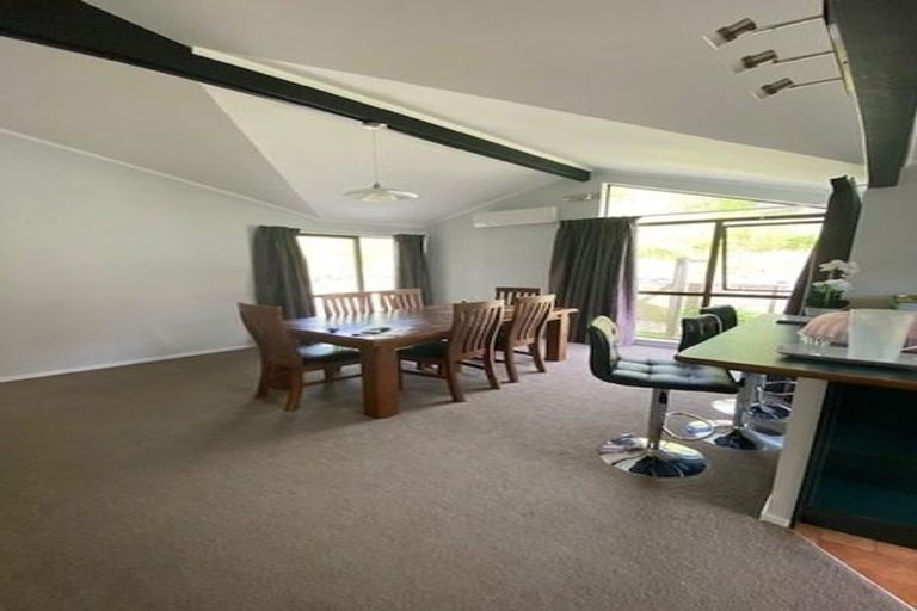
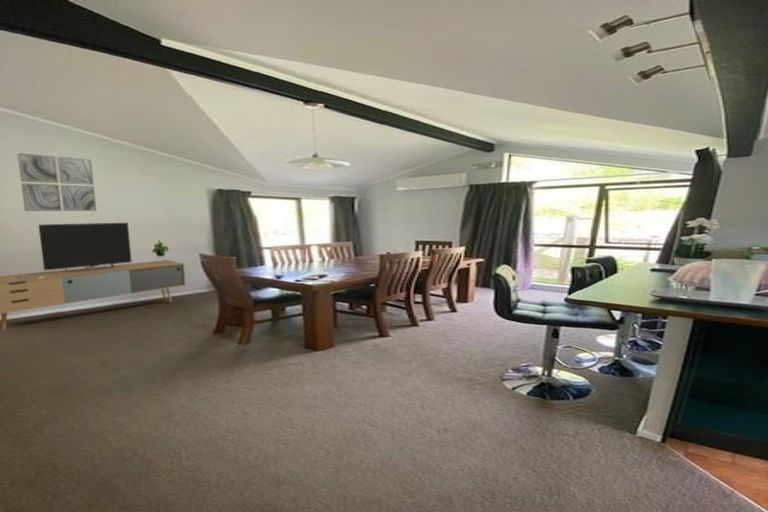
+ media console [0,222,187,331]
+ wall art [16,152,97,212]
